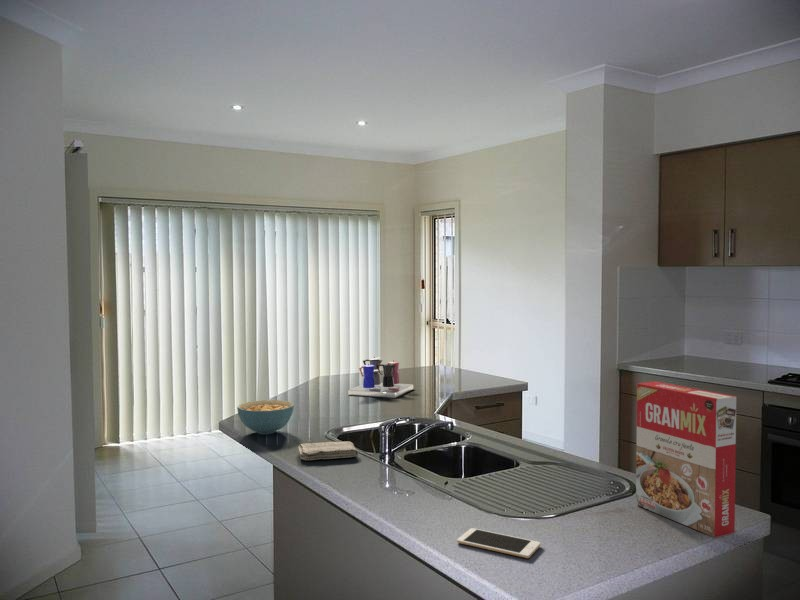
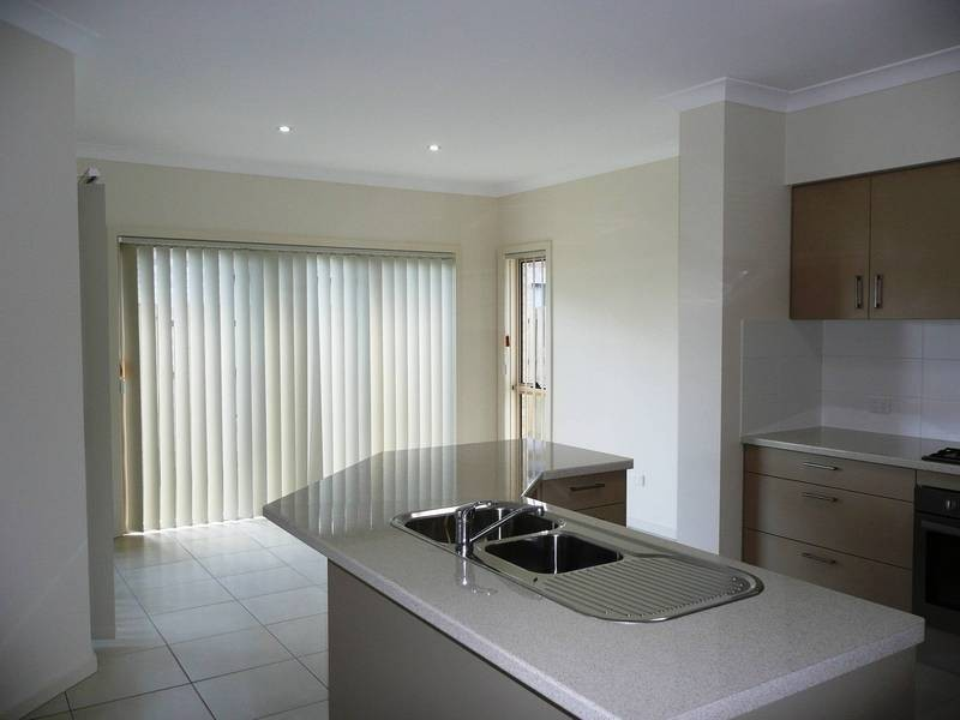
- coffee maker [347,356,414,399]
- cereal bowl [236,399,295,435]
- washcloth [297,440,359,461]
- cereal box [635,381,737,538]
- cell phone [456,527,542,559]
